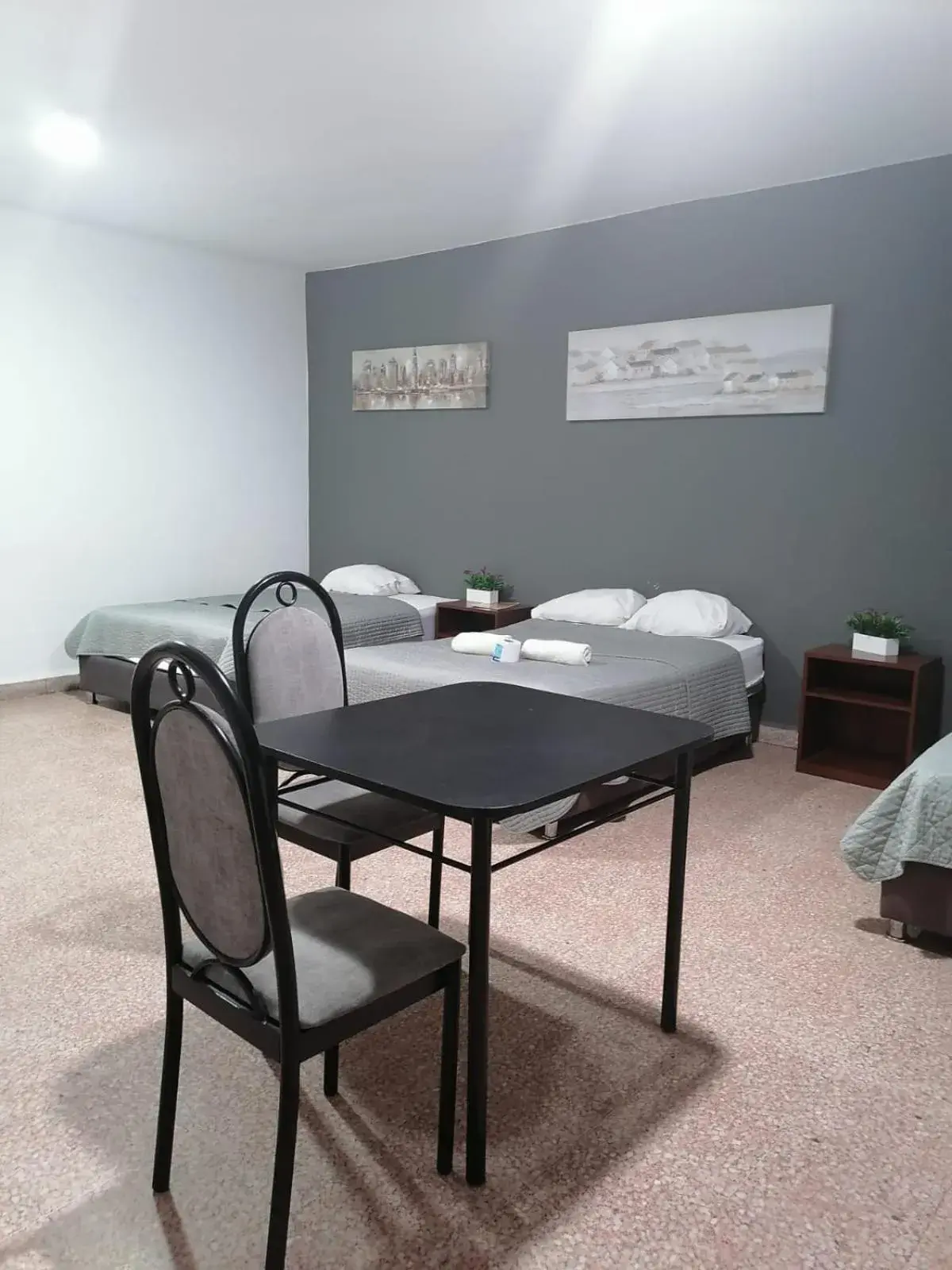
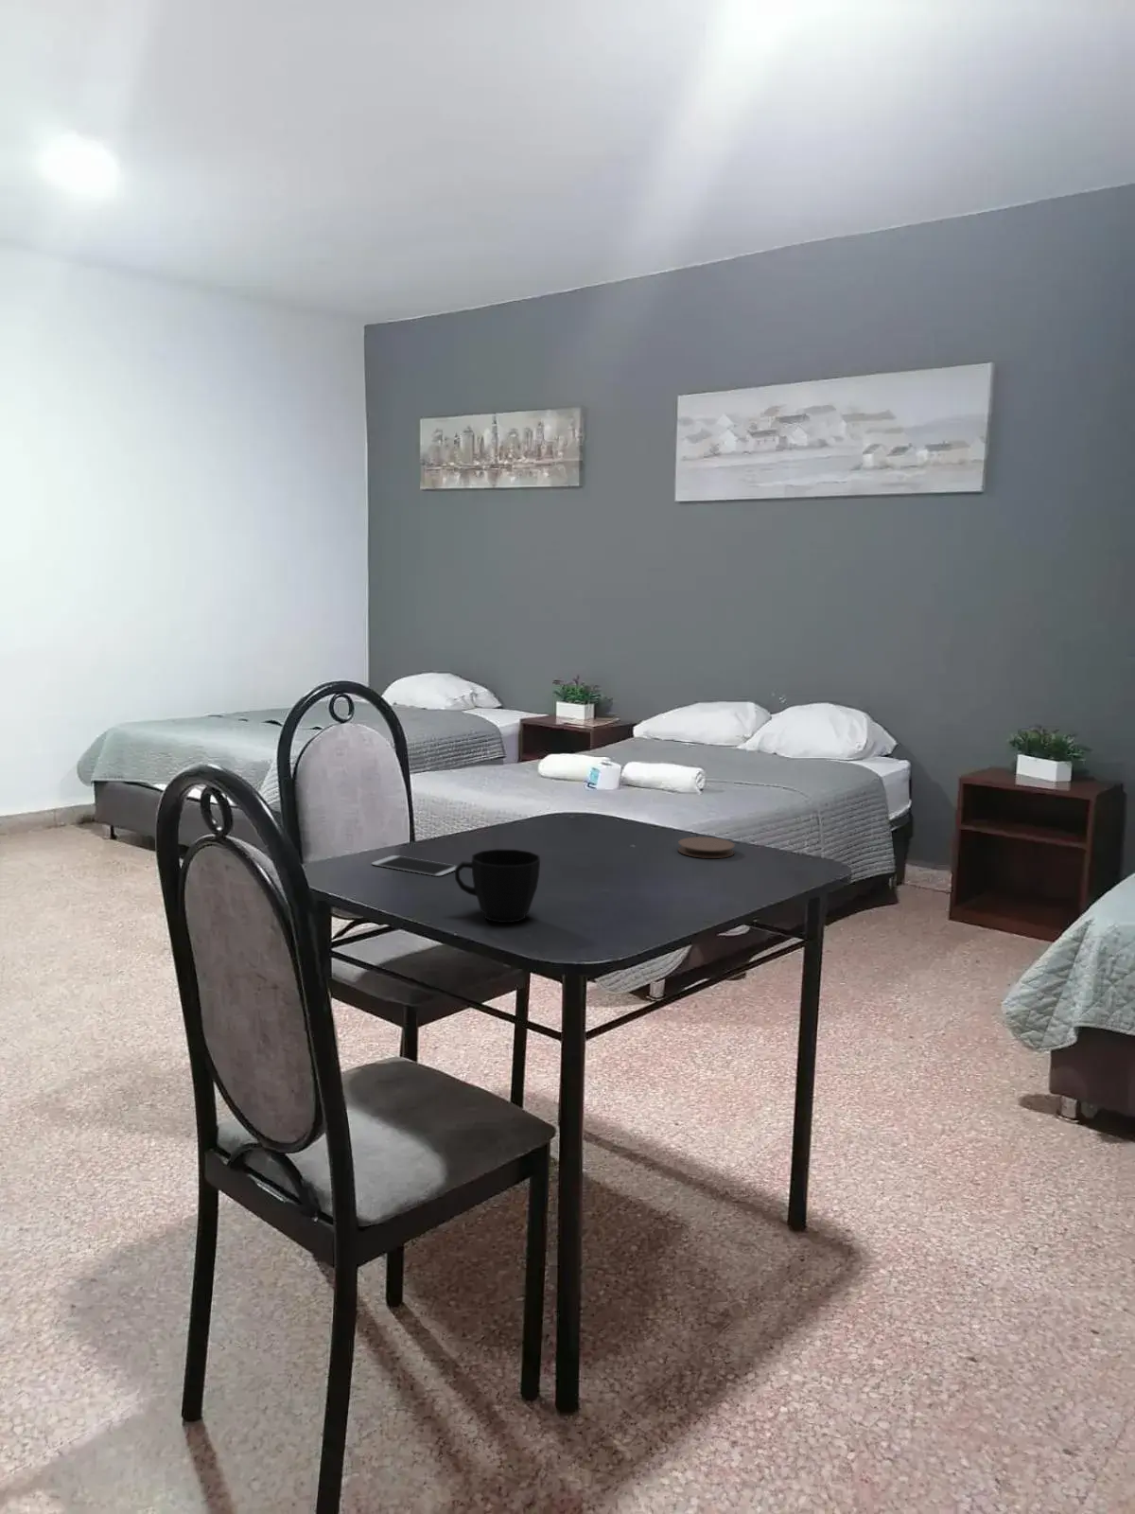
+ cup [454,848,541,924]
+ coaster [677,837,736,860]
+ smartphone [371,855,458,876]
